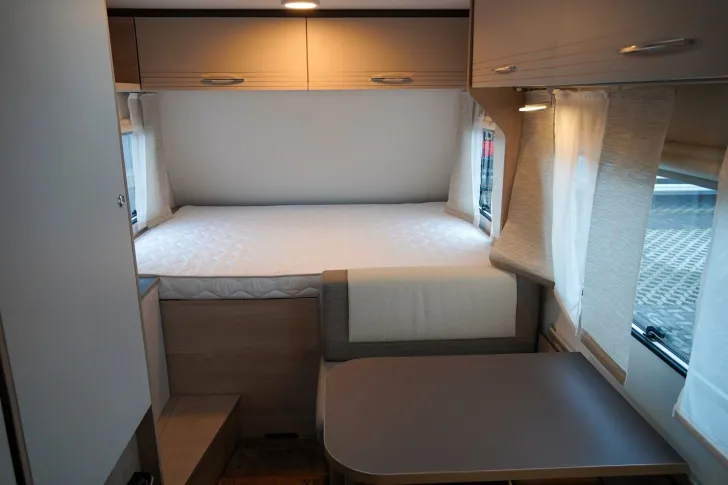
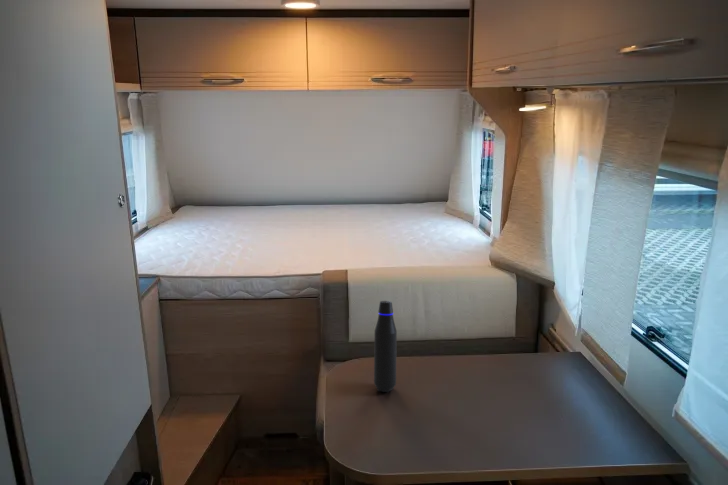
+ water bottle [373,300,398,394]
